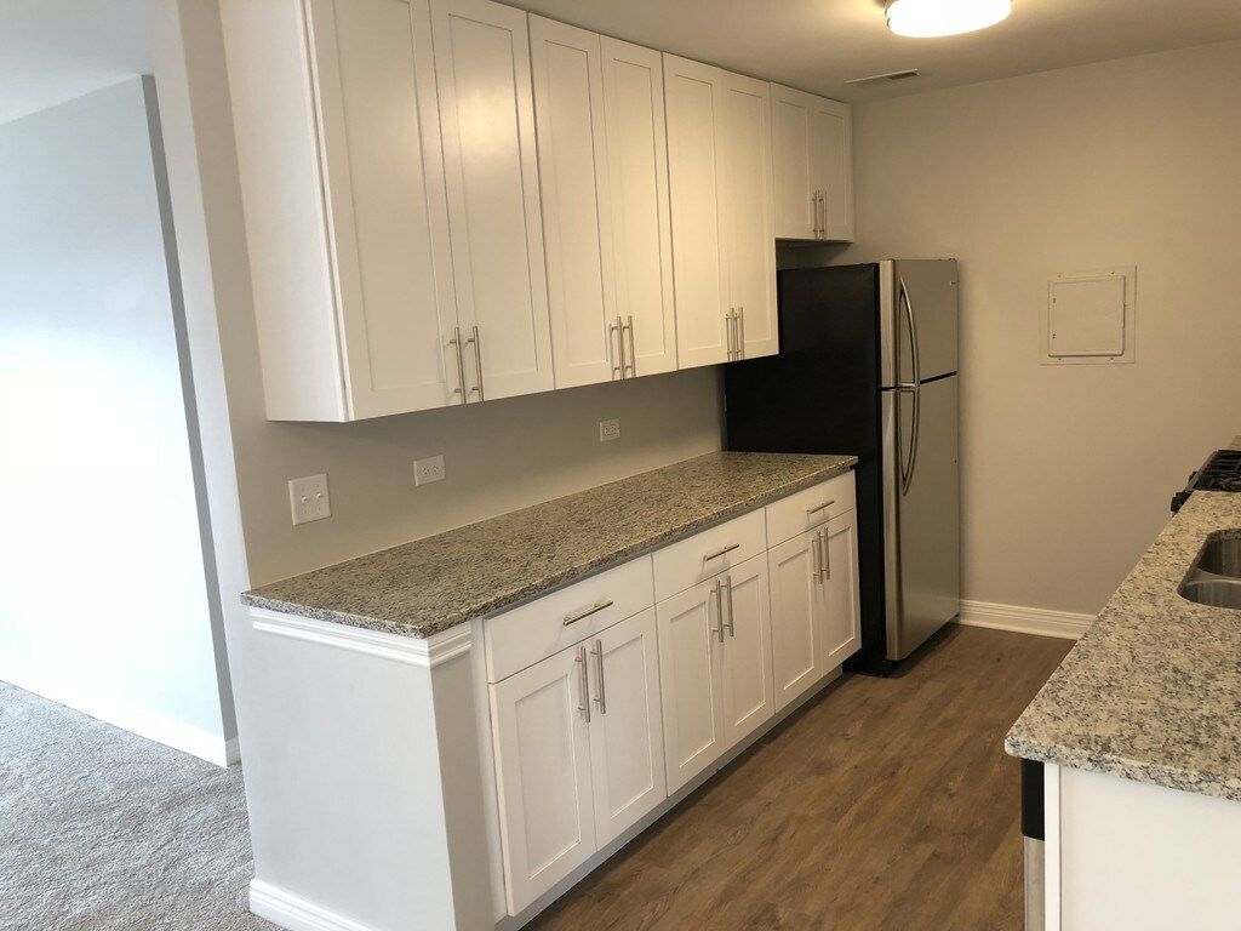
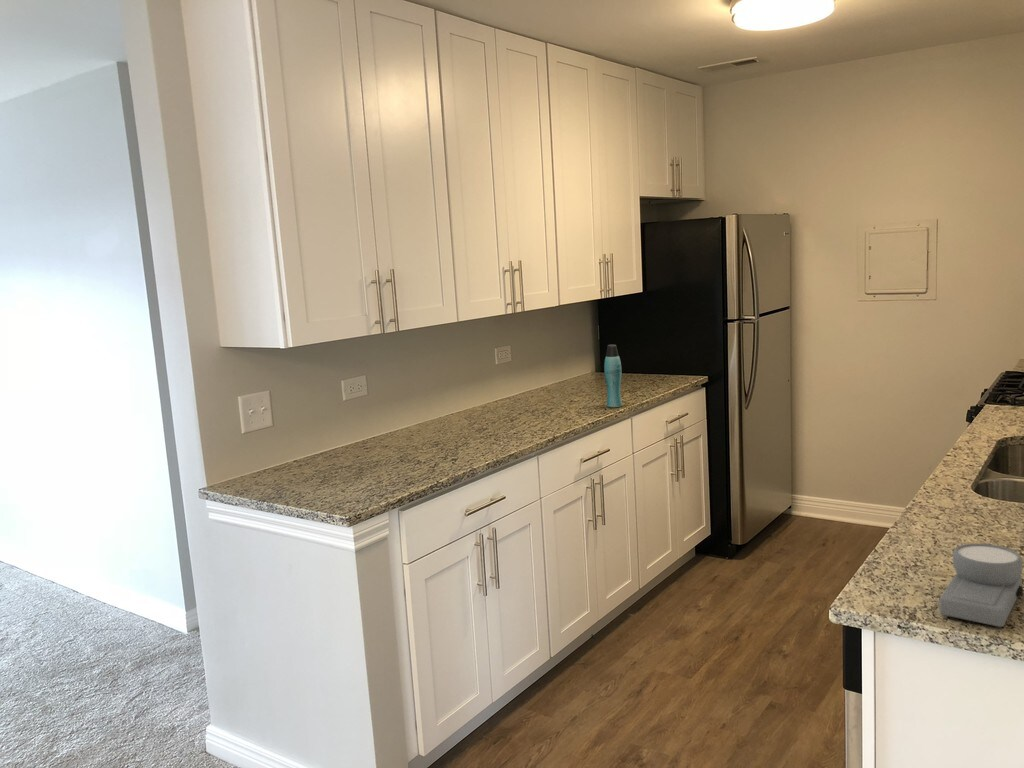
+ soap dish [938,542,1024,628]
+ bottle [603,344,623,408]
